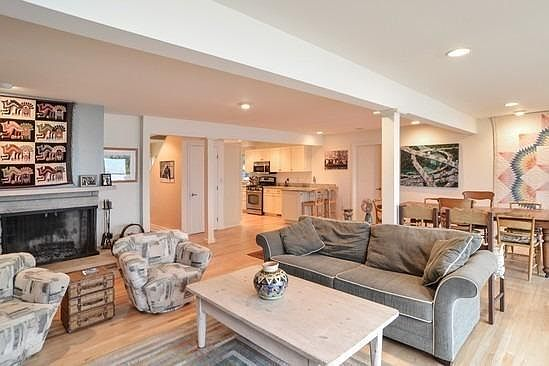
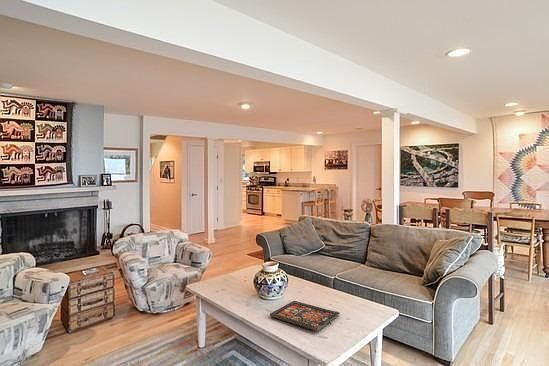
+ board game [269,300,341,332]
